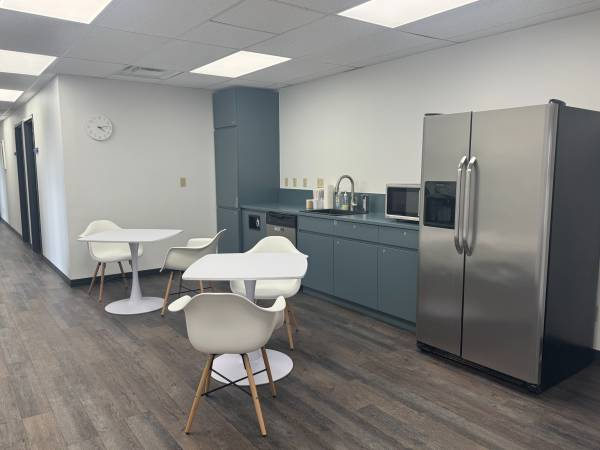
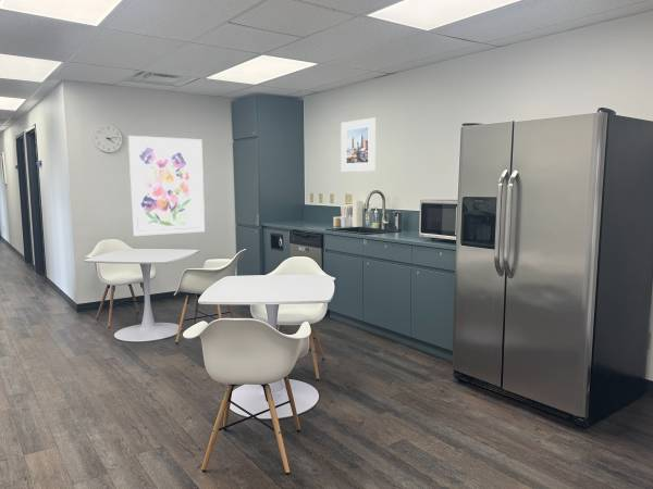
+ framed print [340,116,377,173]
+ wall art [127,135,206,237]
